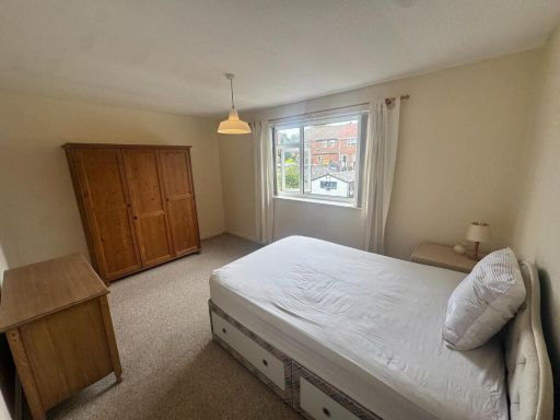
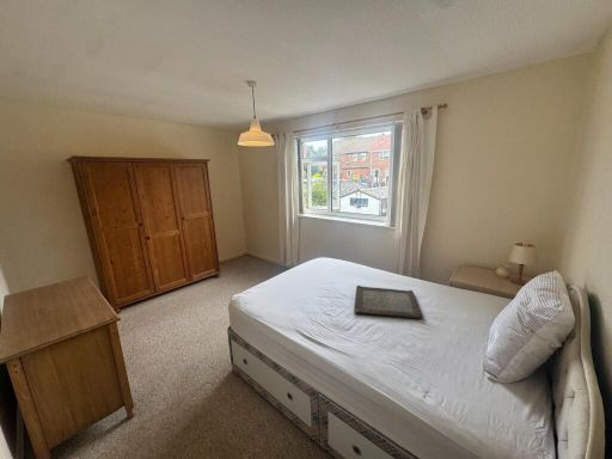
+ serving tray [353,284,424,319]
